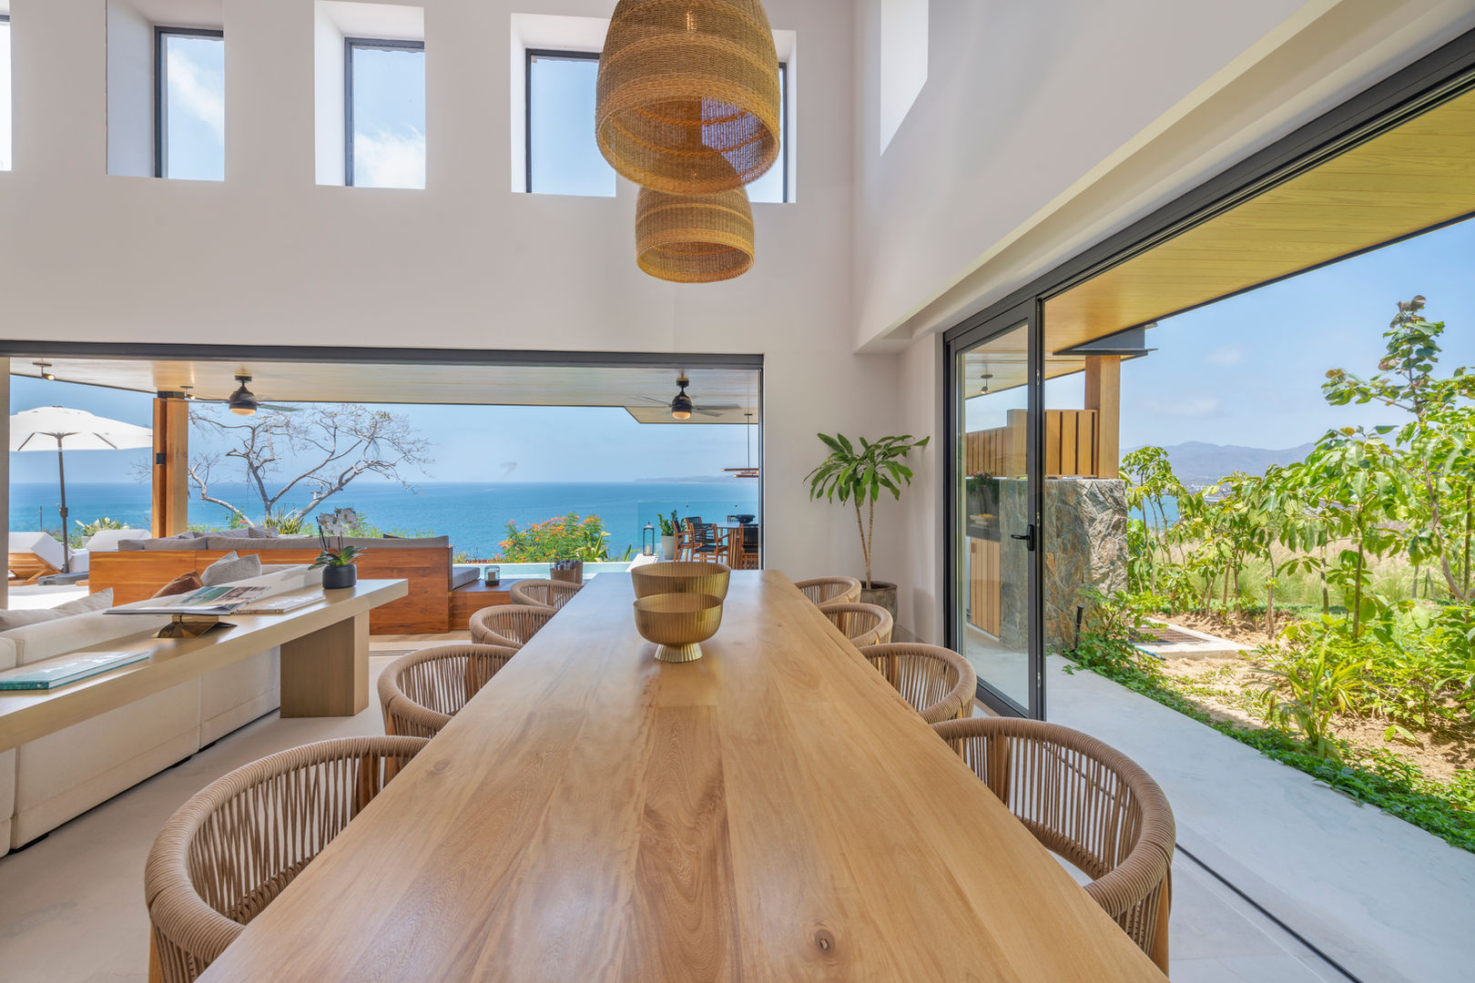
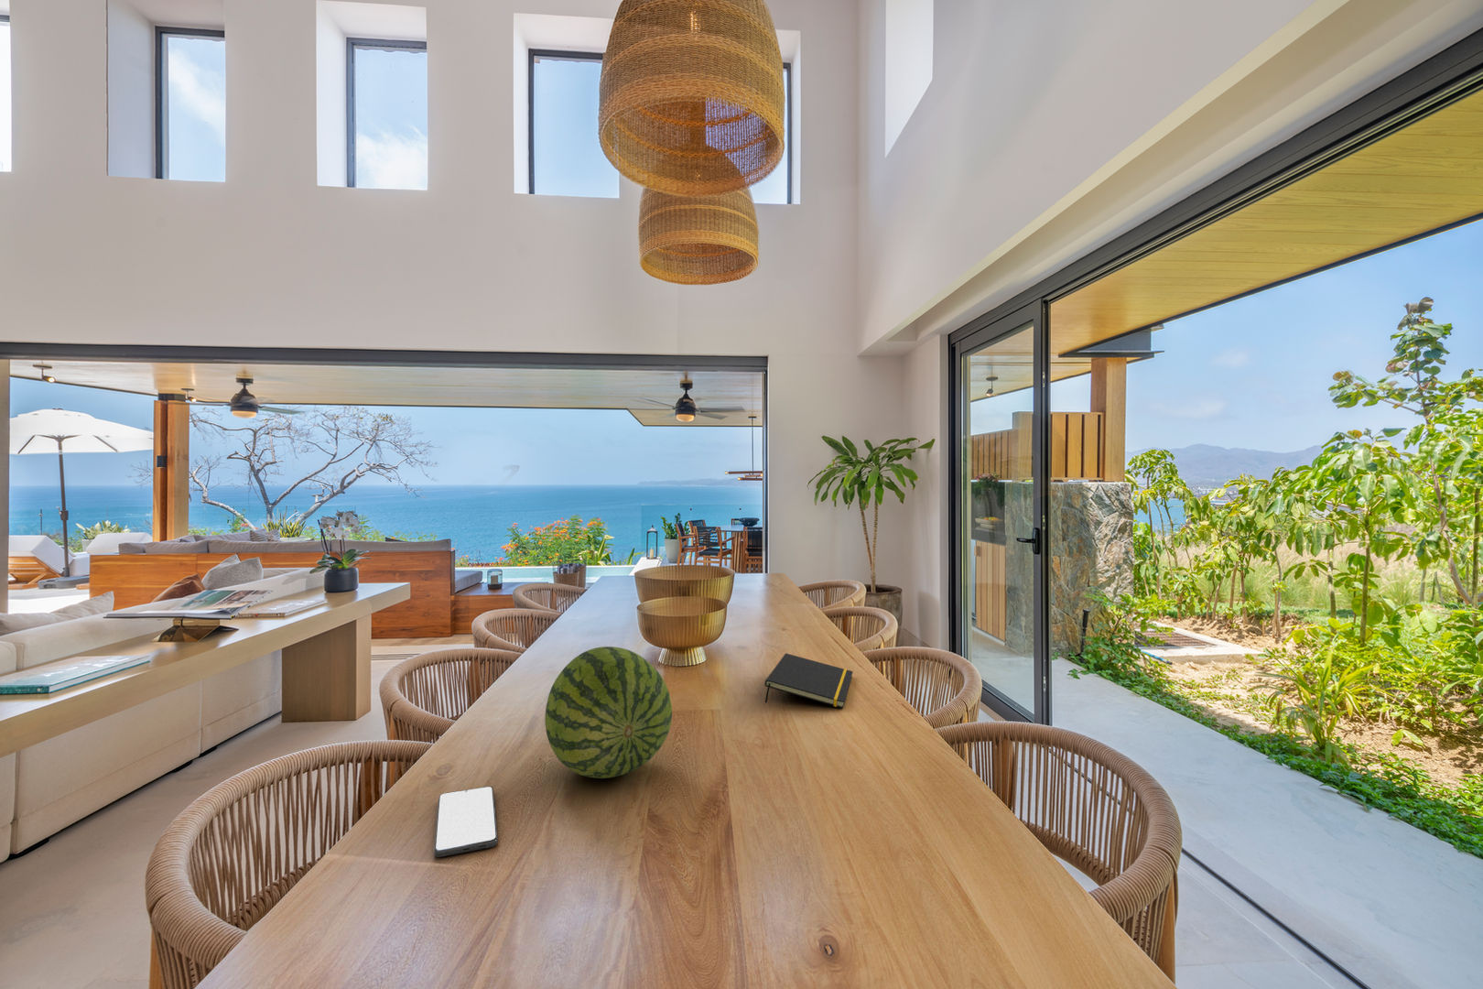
+ fruit [544,646,673,779]
+ smartphone [433,786,498,858]
+ notepad [764,653,854,709]
